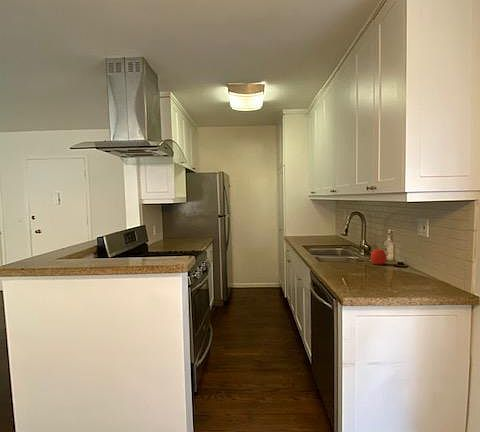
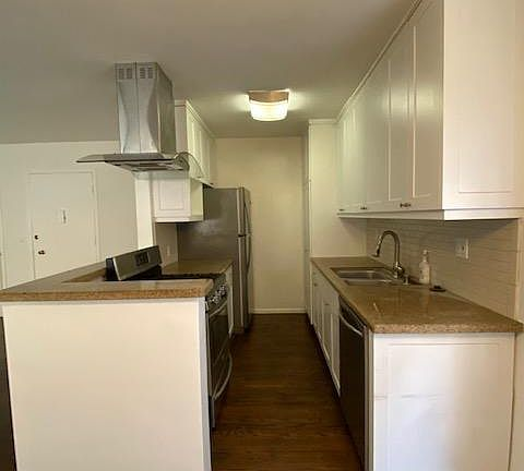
- apple [370,248,388,266]
